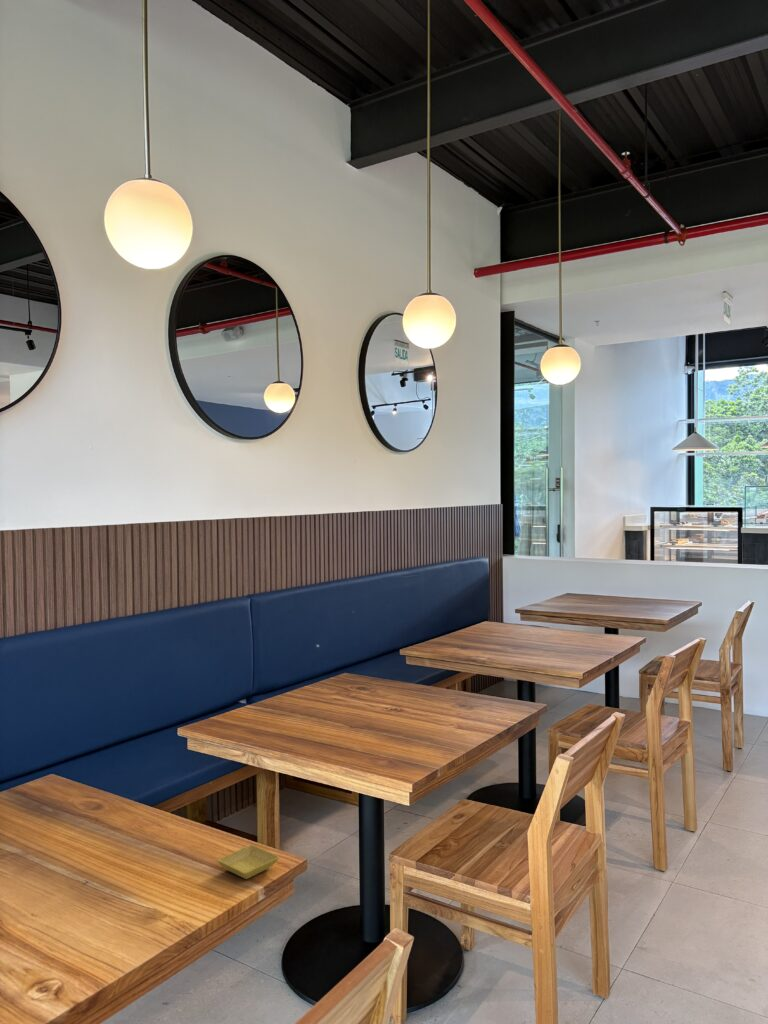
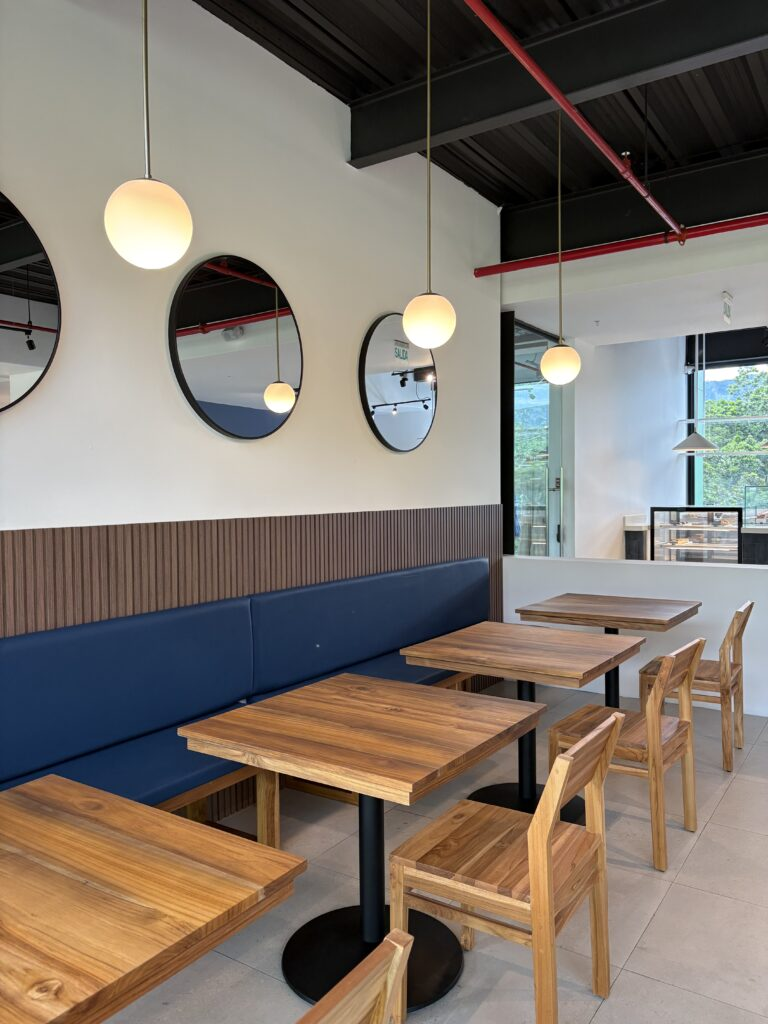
- saucer [217,844,280,880]
